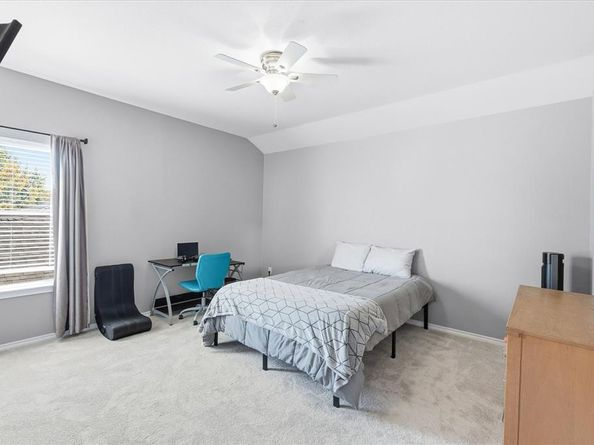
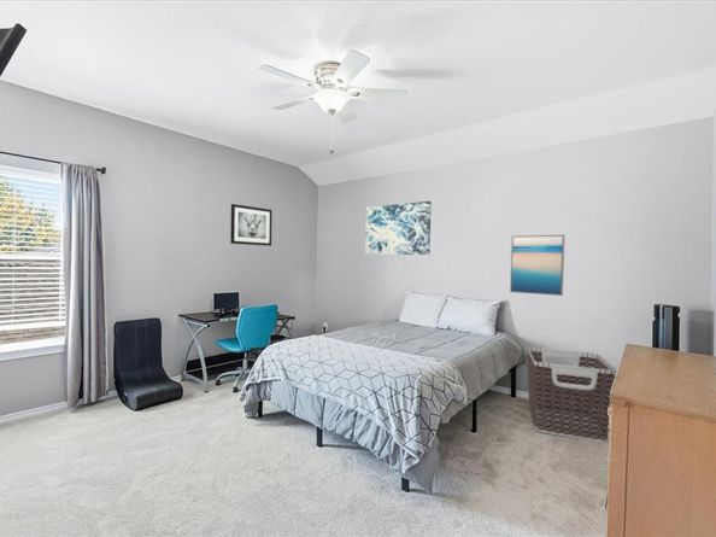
+ wall art [364,200,433,256]
+ wall art [509,234,565,297]
+ clothes hamper [526,346,617,443]
+ wall art [229,203,274,247]
